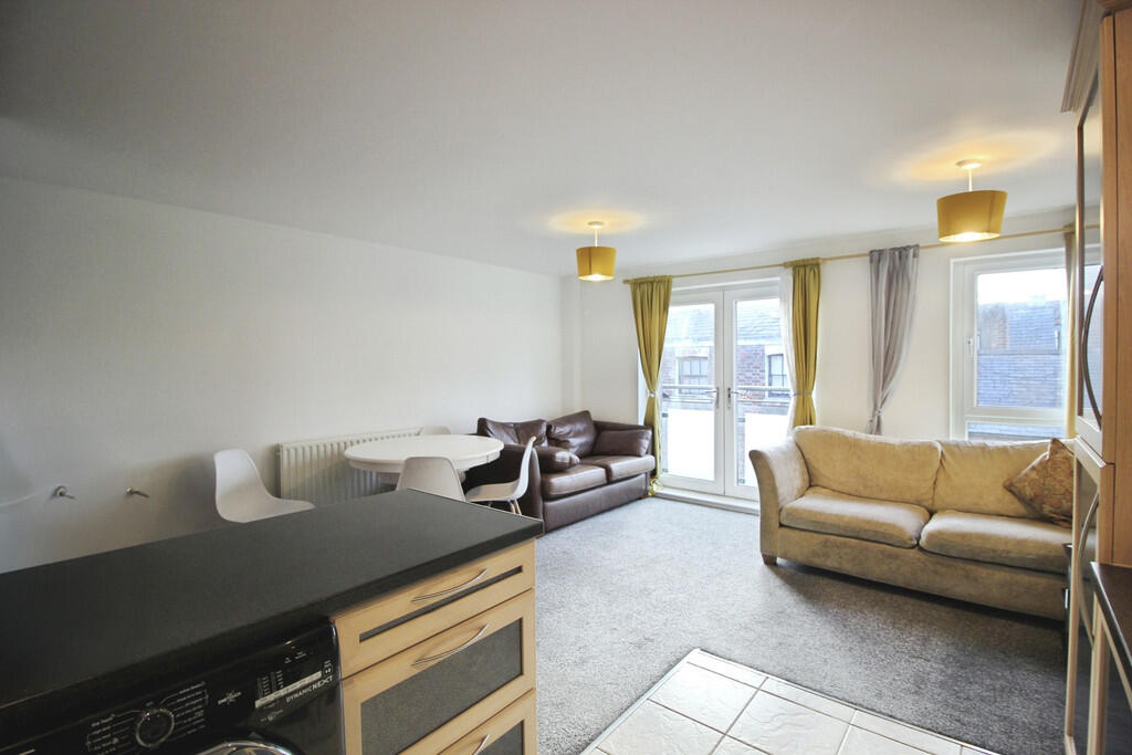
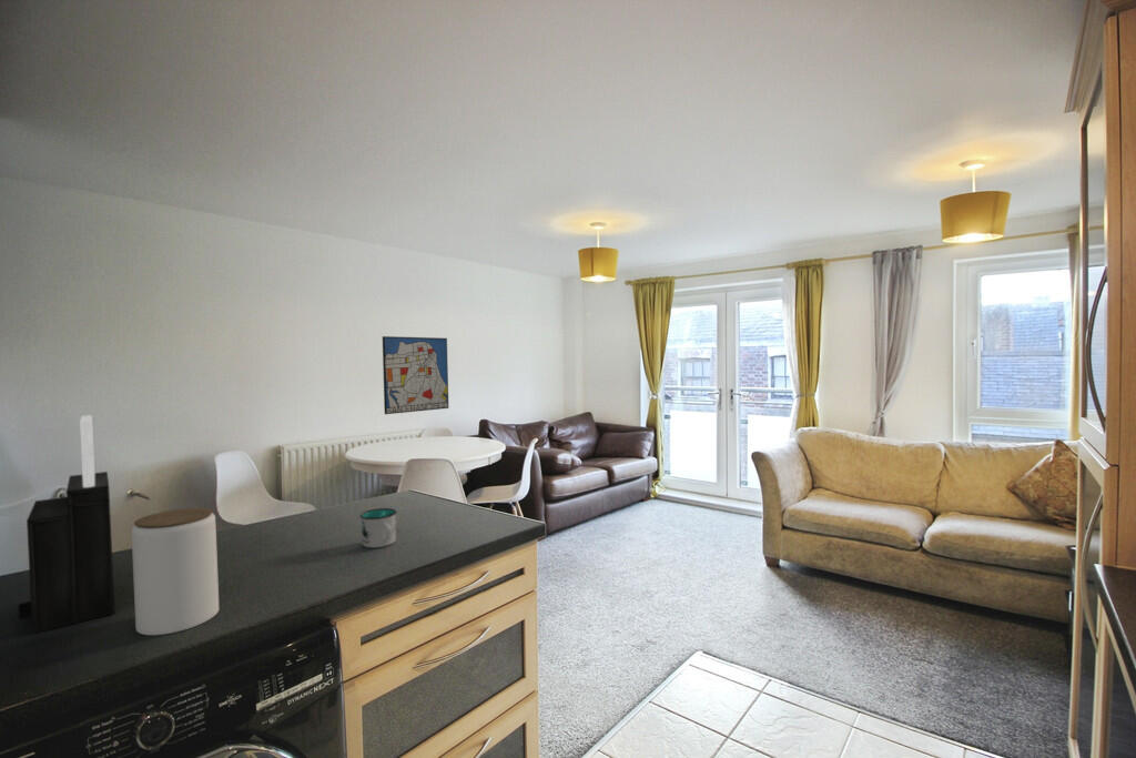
+ mug [358,507,398,549]
+ knife block [17,414,116,636]
+ wall art [382,335,449,415]
+ jar [131,507,220,636]
